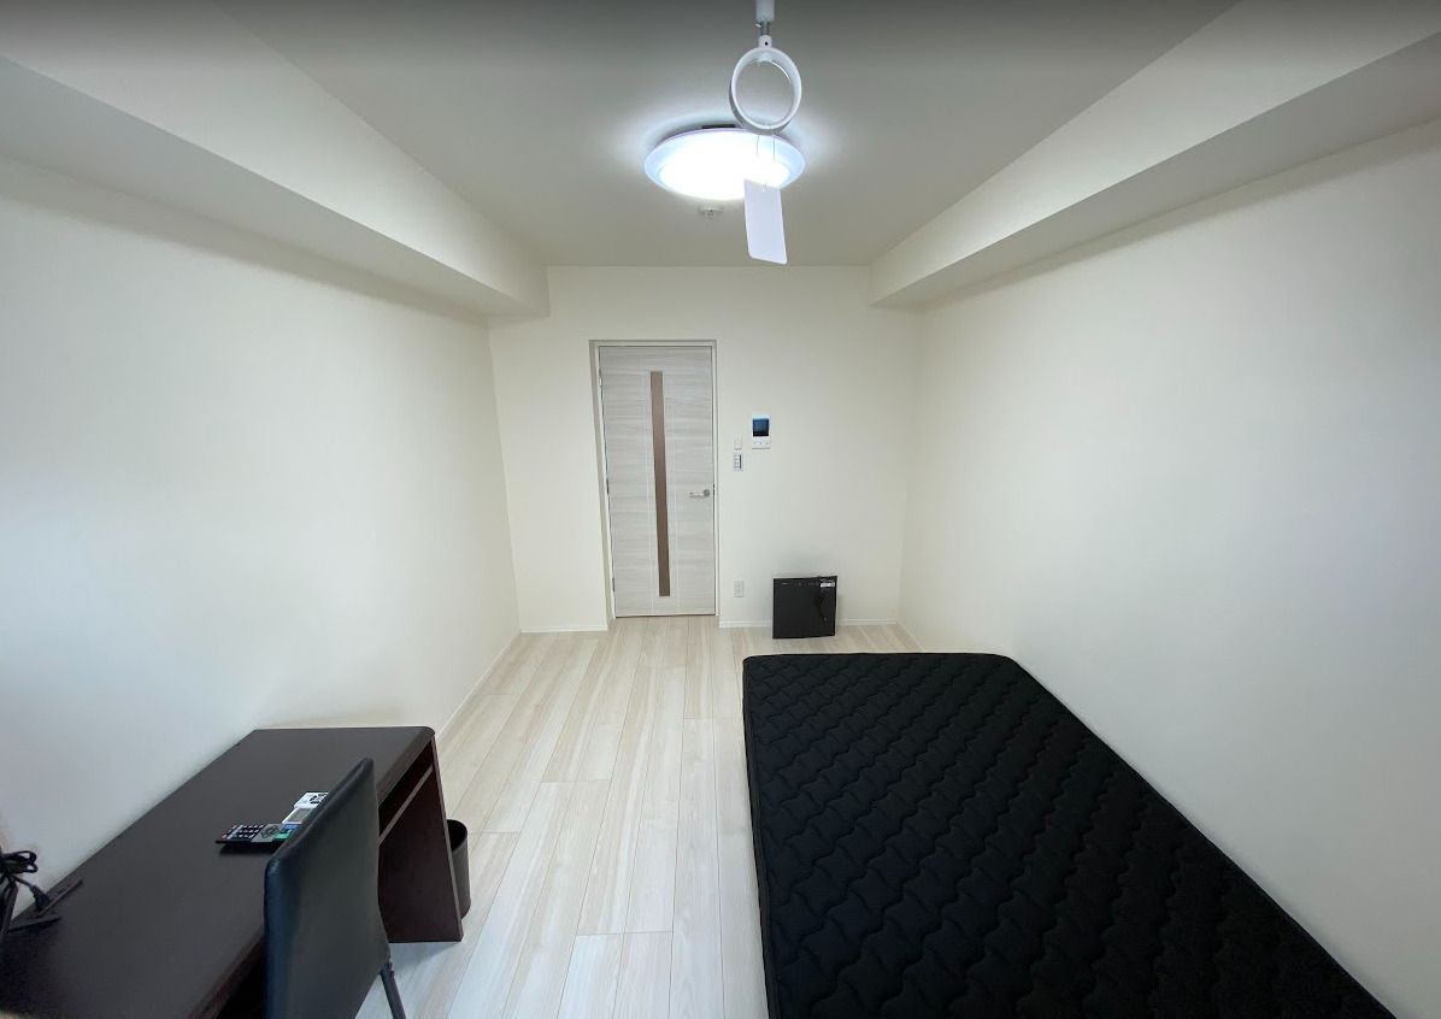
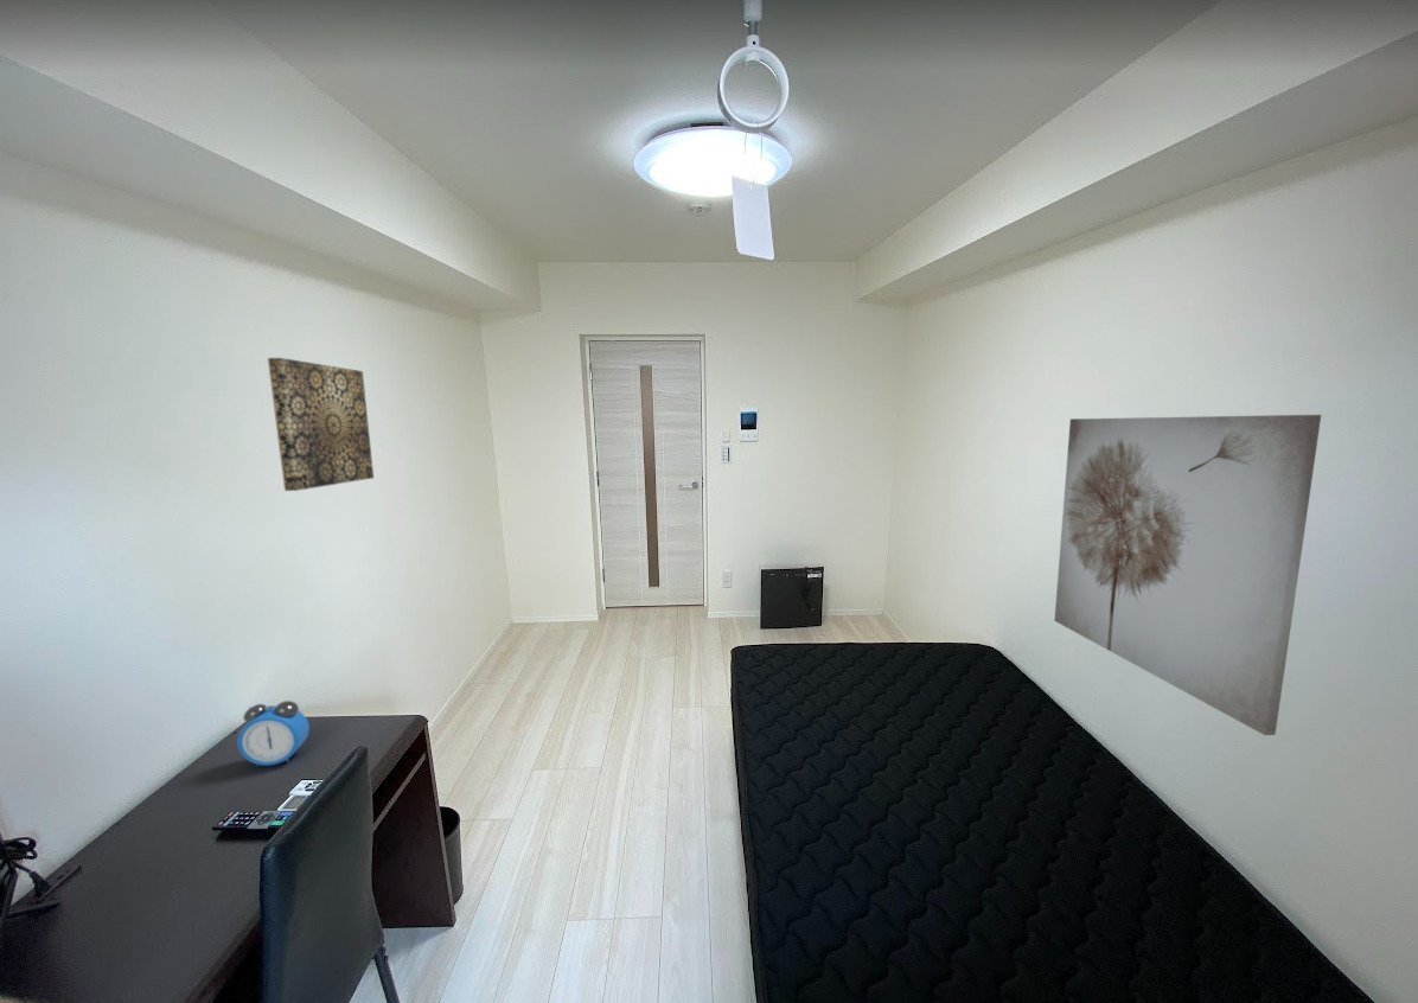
+ wall art [1053,414,1322,736]
+ alarm clock [236,699,311,768]
+ wall art [267,357,375,492]
